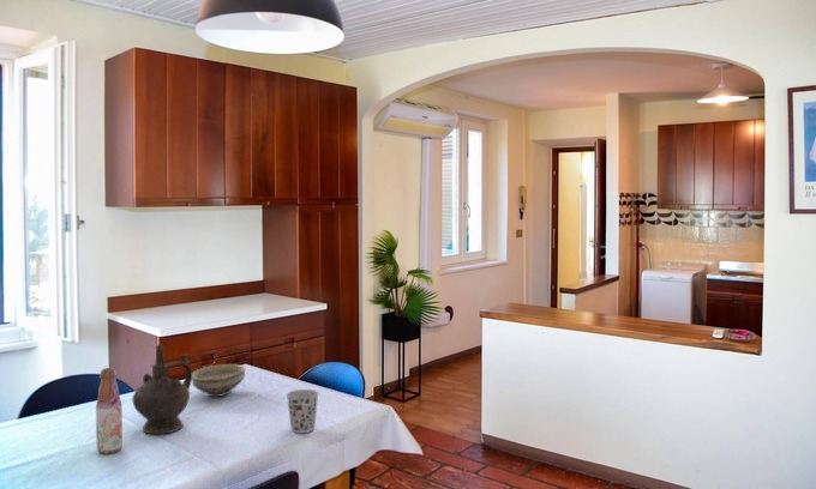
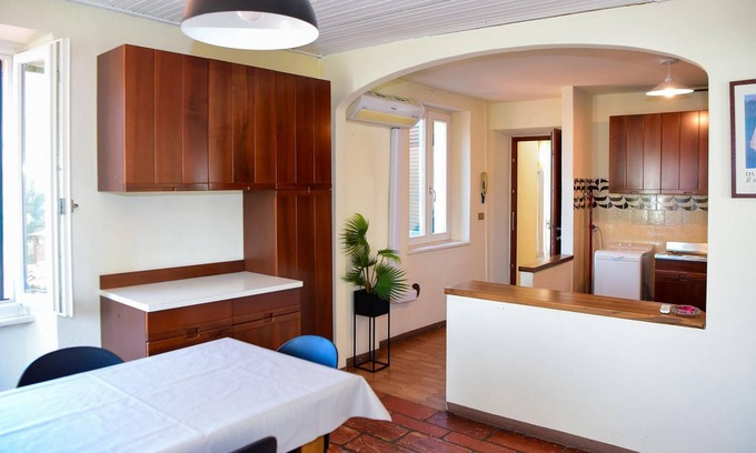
- bowl [191,363,246,398]
- ceremonial vessel [131,344,193,435]
- cup [286,388,320,434]
- bottle [95,367,124,454]
